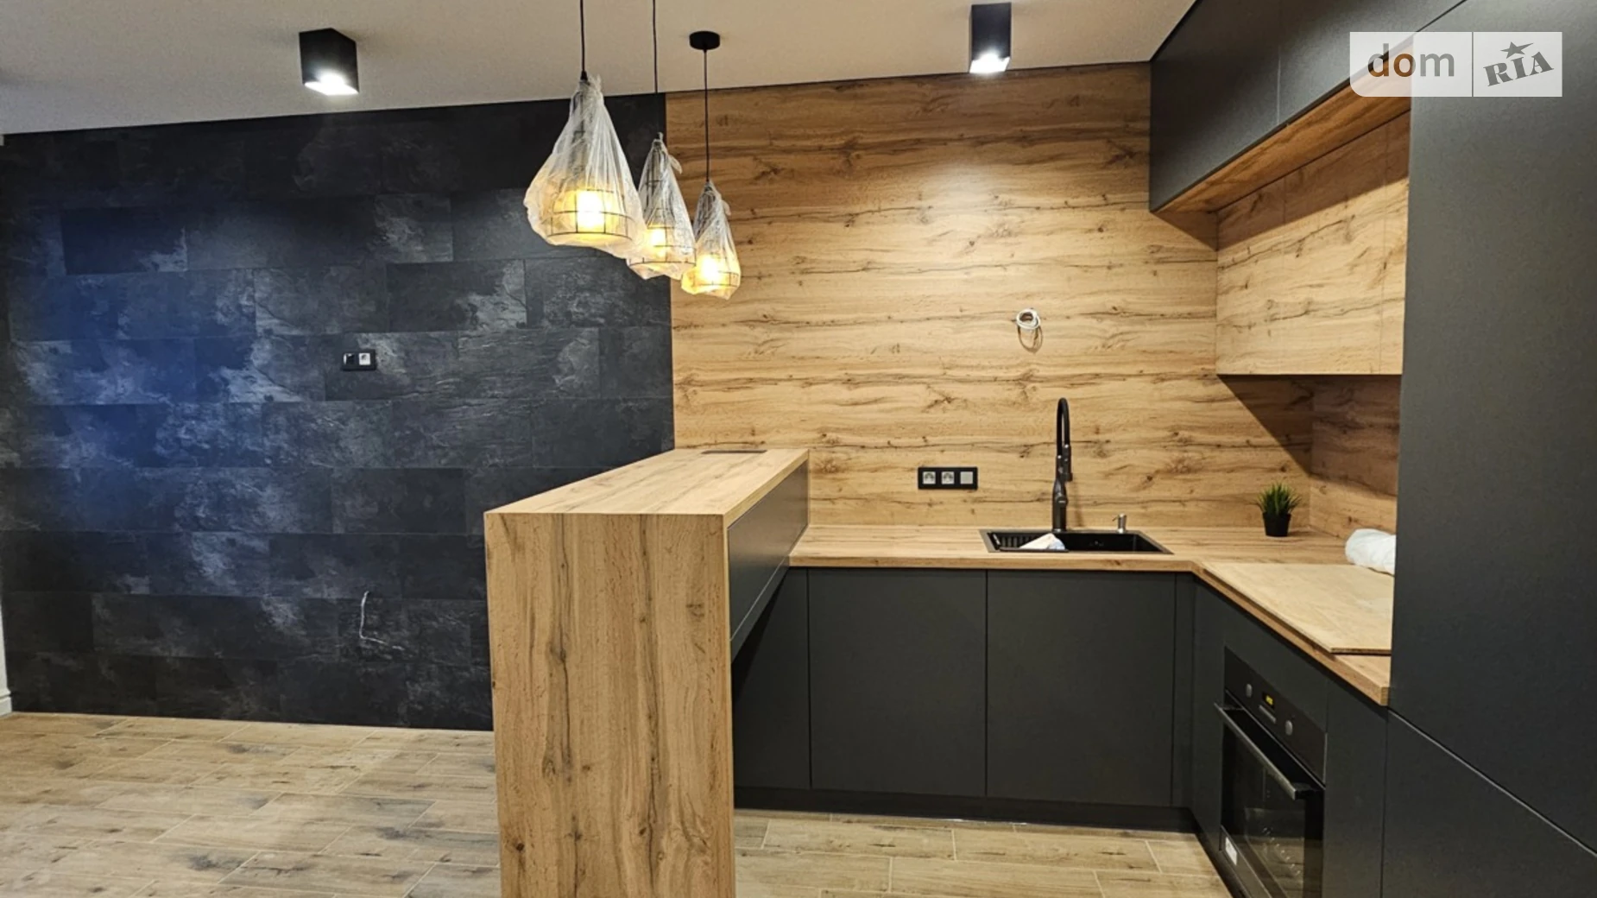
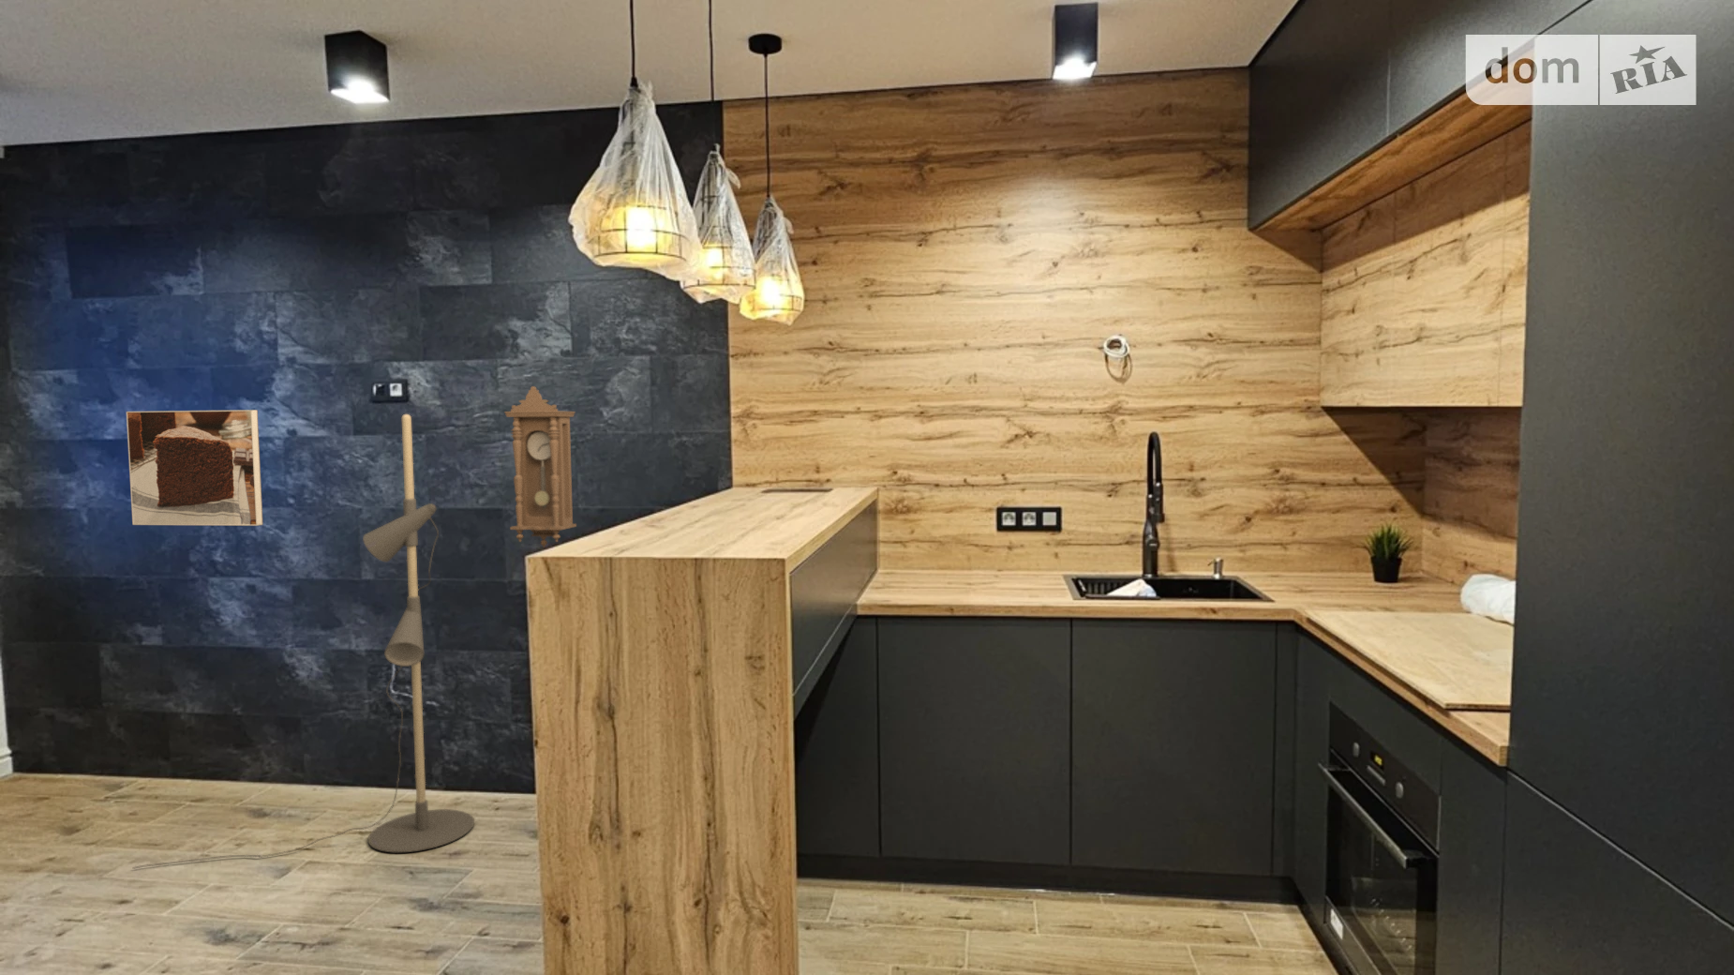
+ floor lamp [131,413,475,870]
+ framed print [125,408,263,527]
+ pendulum clock [504,386,578,549]
